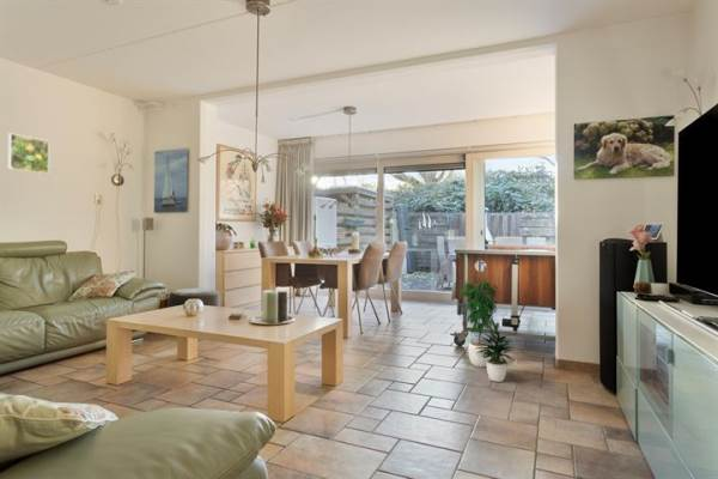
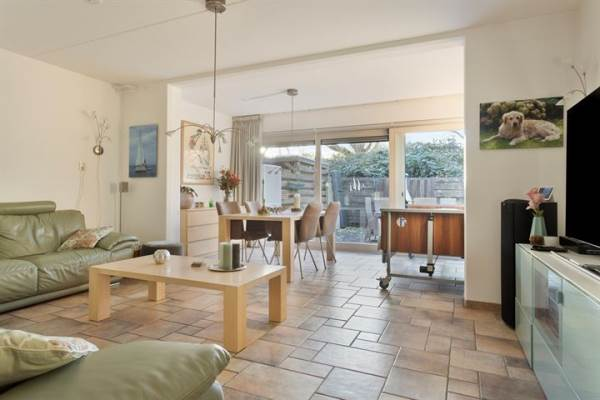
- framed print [7,132,50,175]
- potted plant [458,274,515,383]
